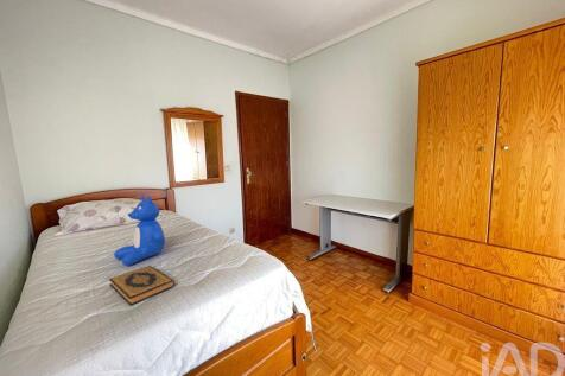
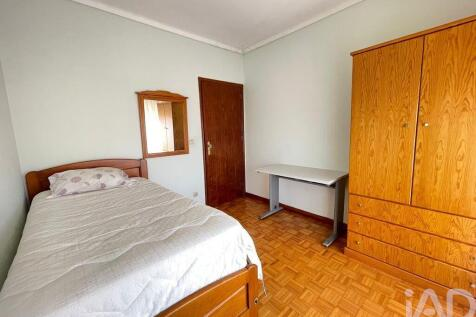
- teddy bear [113,193,166,267]
- hardback book [108,265,176,306]
